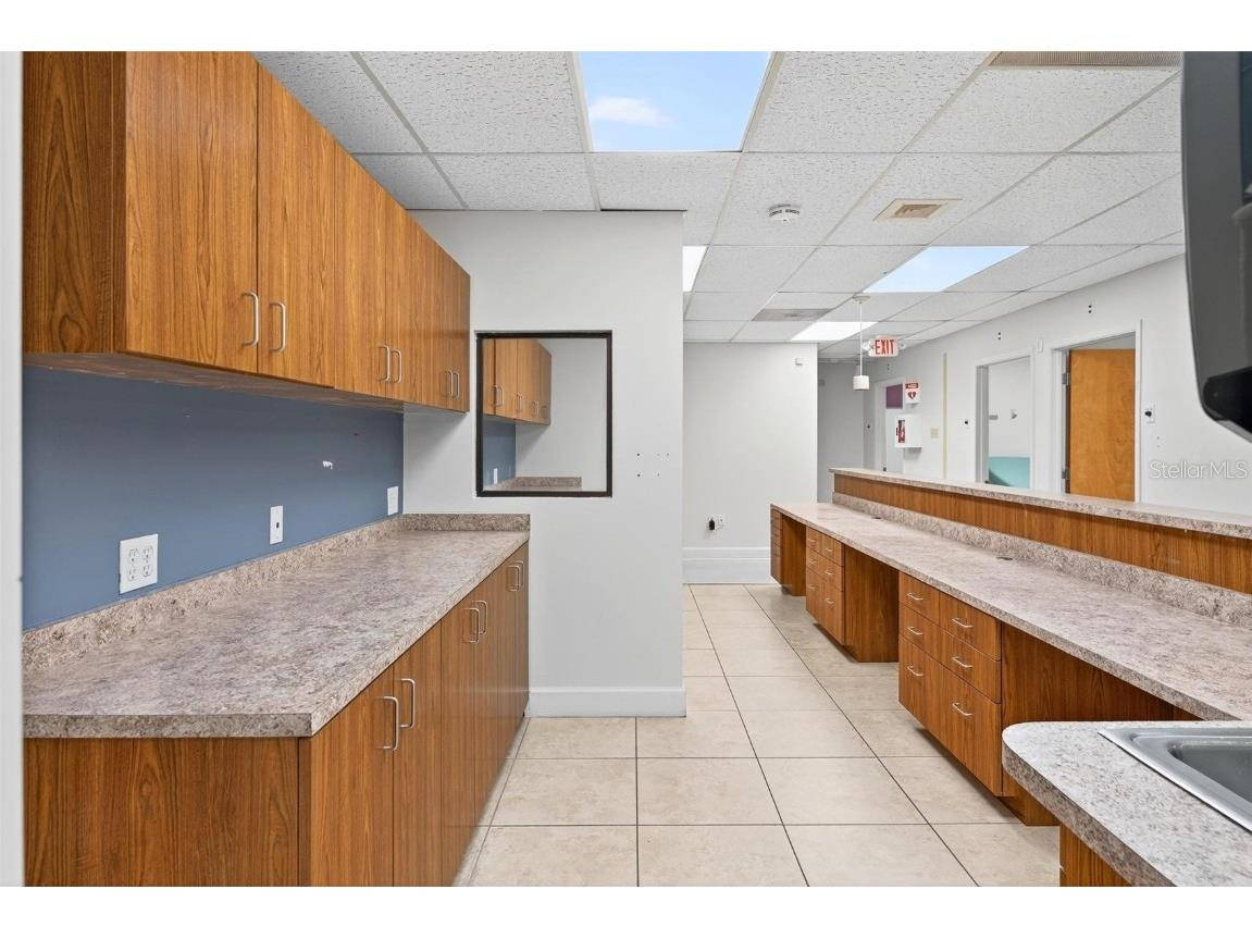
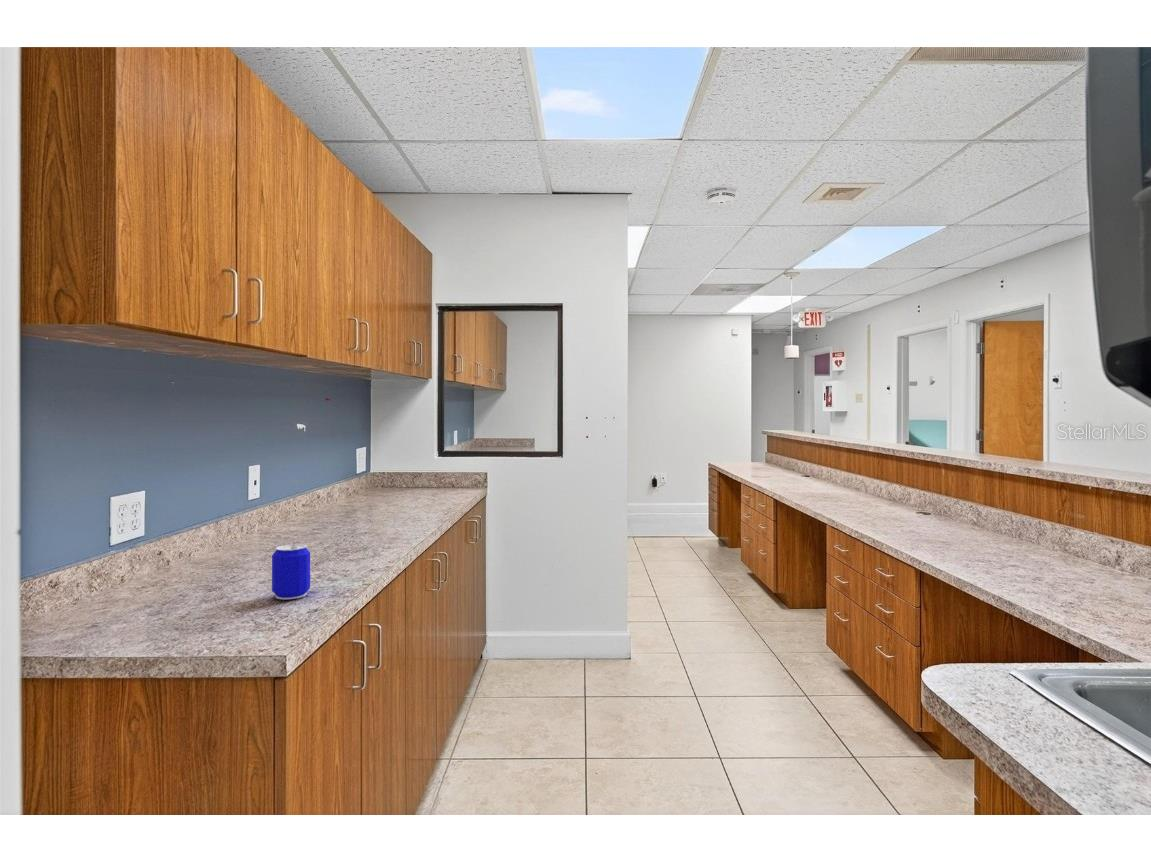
+ beer can [271,543,311,600]
